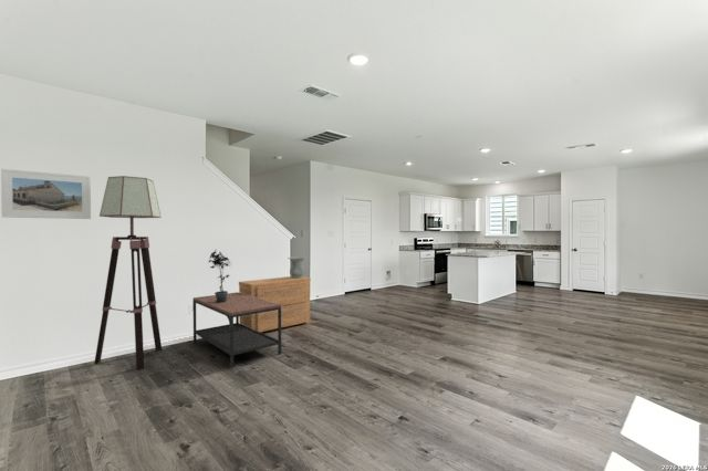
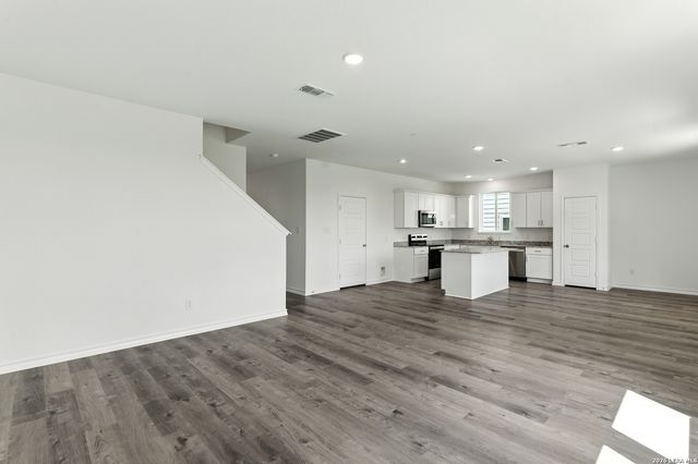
- coffee table [191,291,282,368]
- vessel [287,255,306,279]
- floor lamp [93,175,163,370]
- chest of drawers [238,275,312,333]
- potted plant [208,249,233,302]
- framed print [0,168,92,220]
